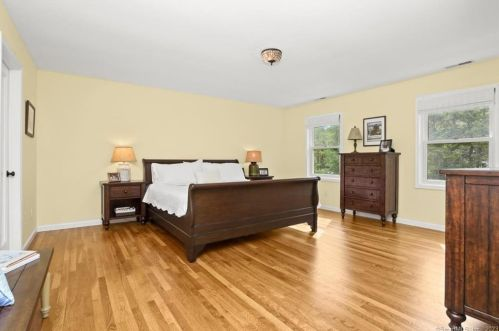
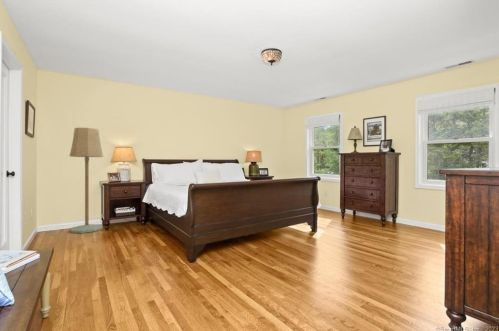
+ floor lamp [69,127,104,234]
